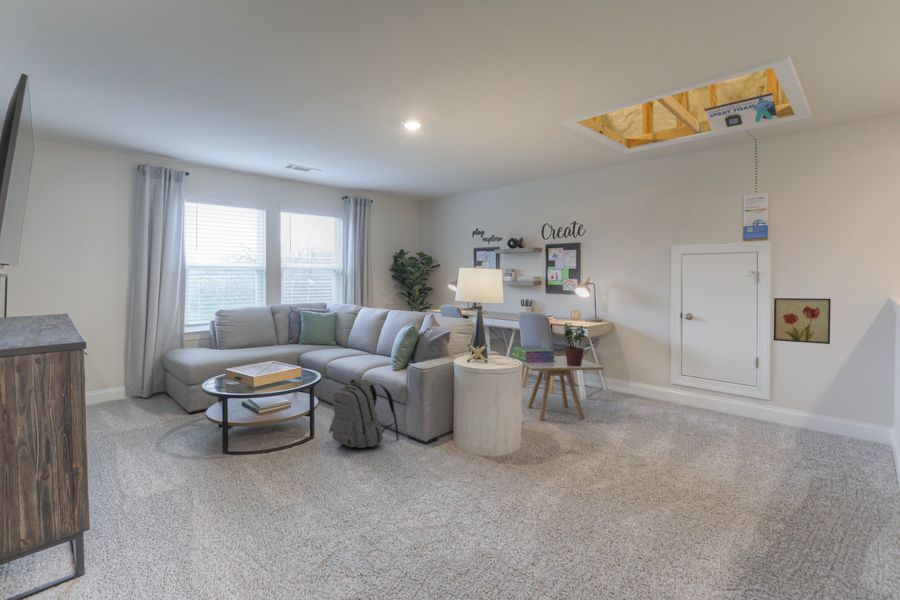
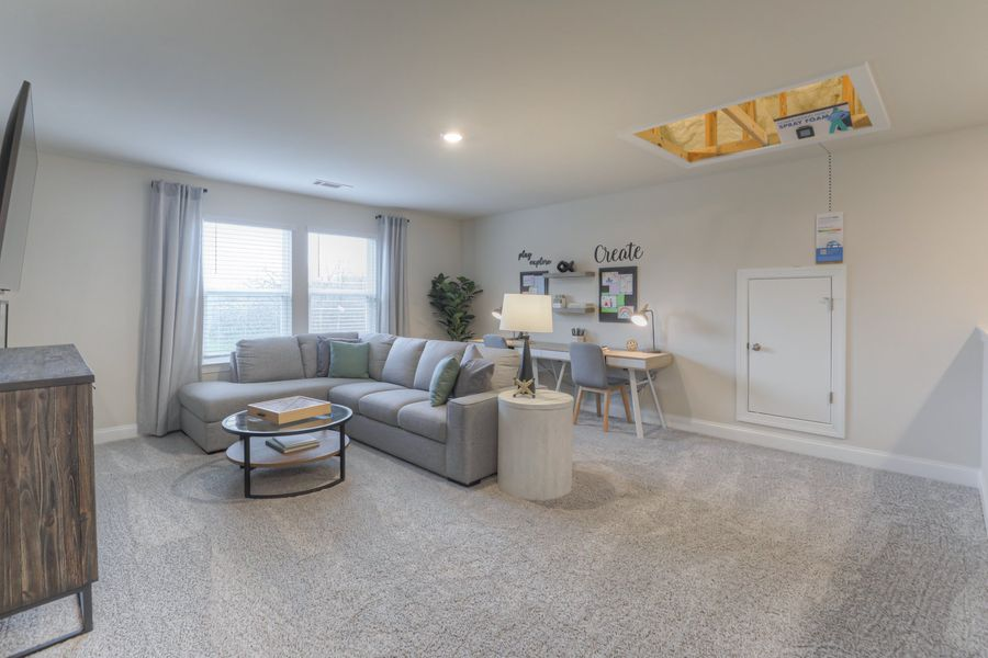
- wall art [773,297,832,345]
- stack of books [510,345,555,362]
- potted plant [562,322,588,366]
- side table [512,355,604,421]
- backpack [328,376,400,449]
